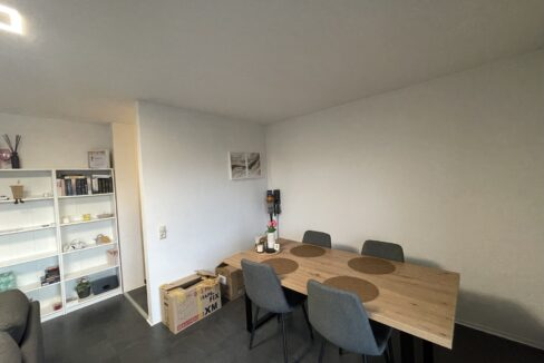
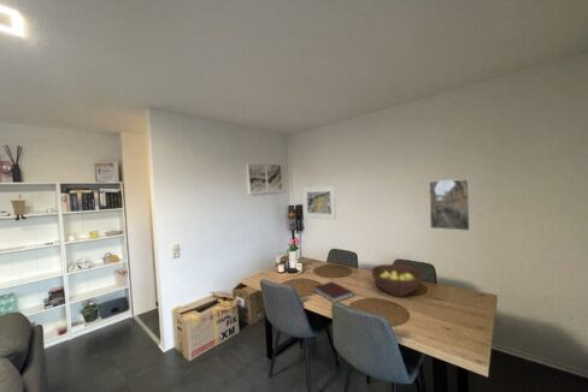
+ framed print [428,178,471,232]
+ notebook [312,280,355,304]
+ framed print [301,185,337,221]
+ fruit bowl [371,263,424,297]
